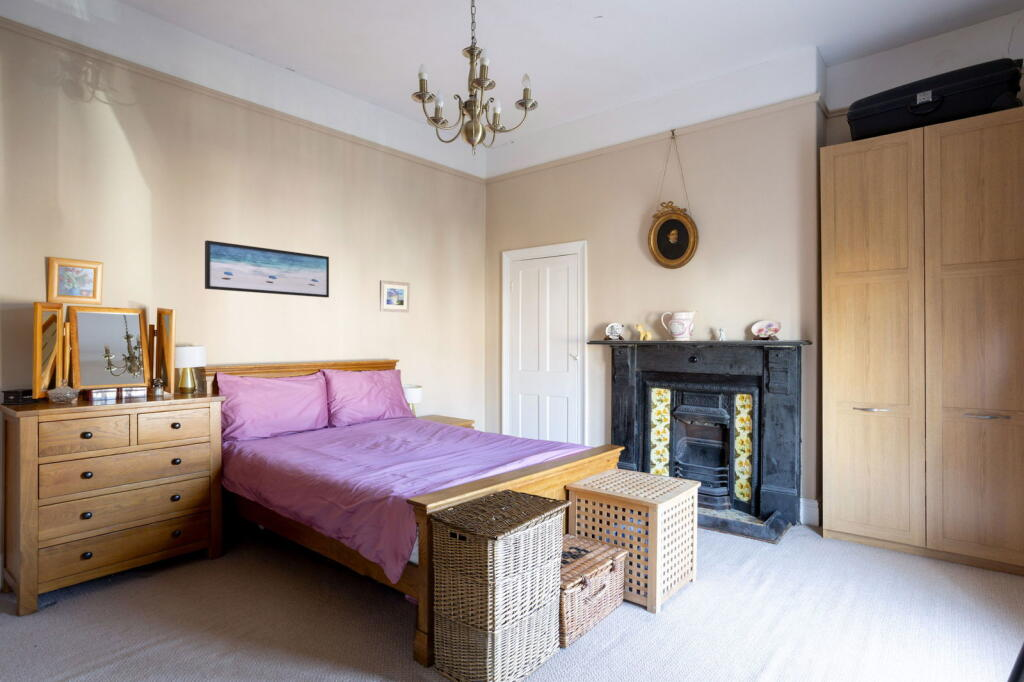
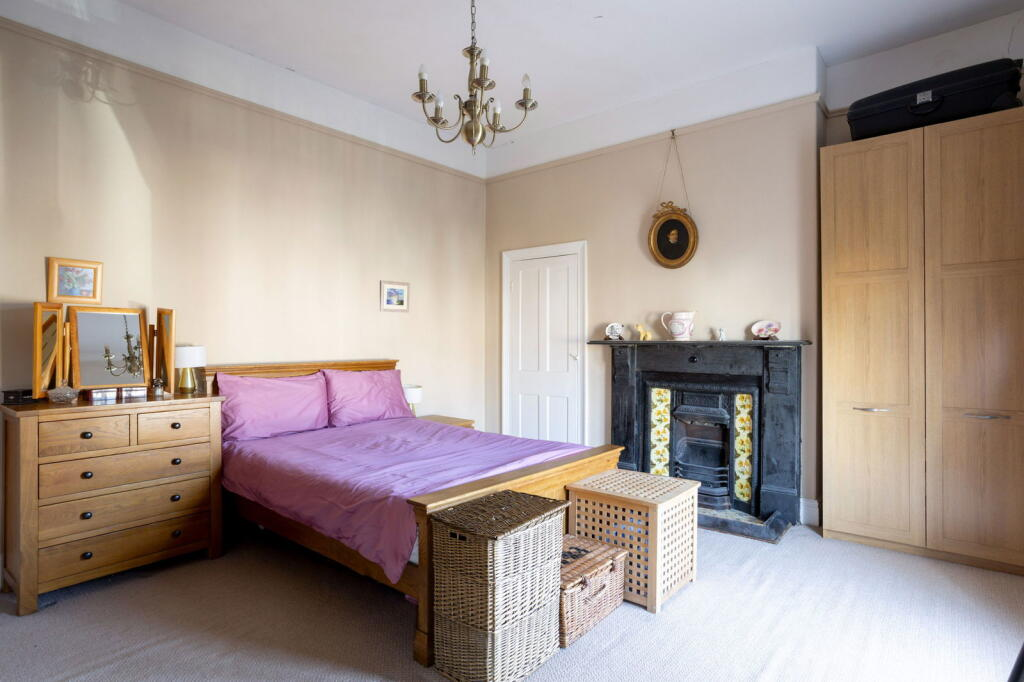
- wall art [204,239,330,299]
